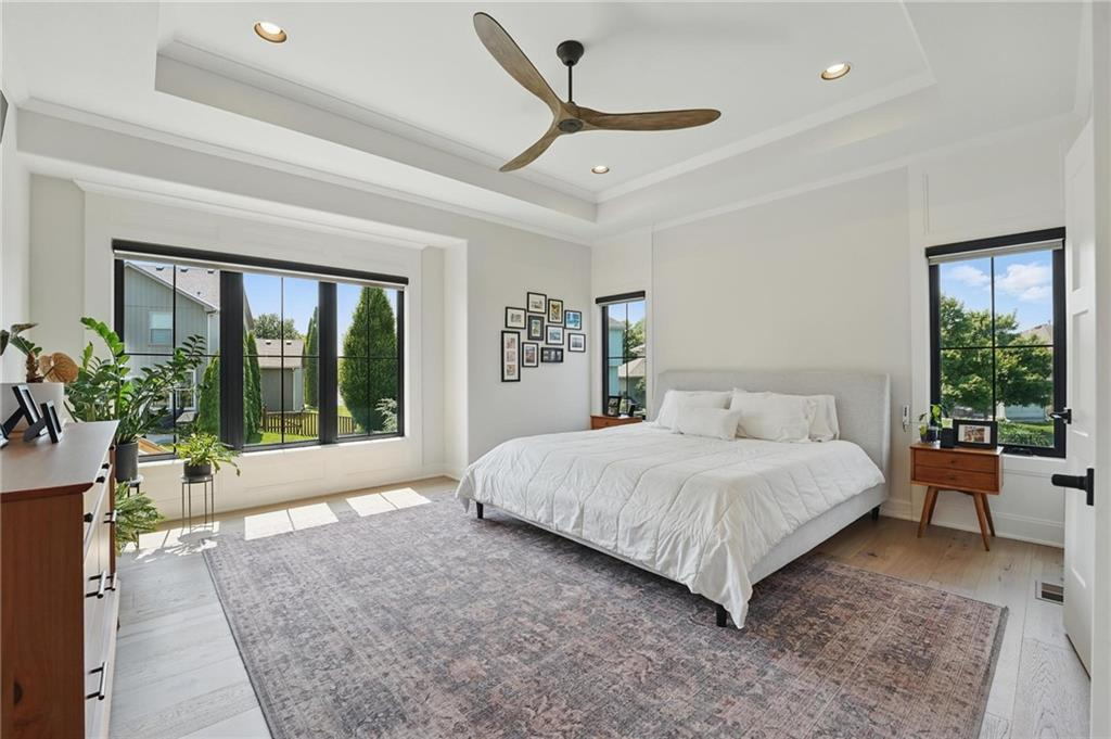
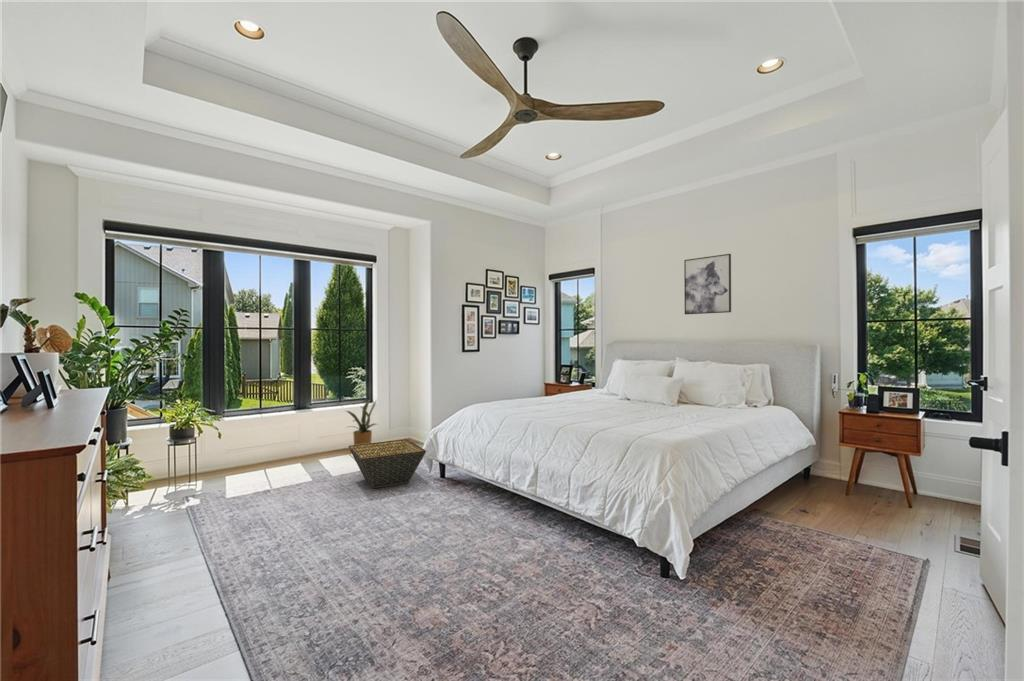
+ basket [348,438,427,490]
+ wall art [683,253,732,315]
+ house plant [345,398,378,445]
